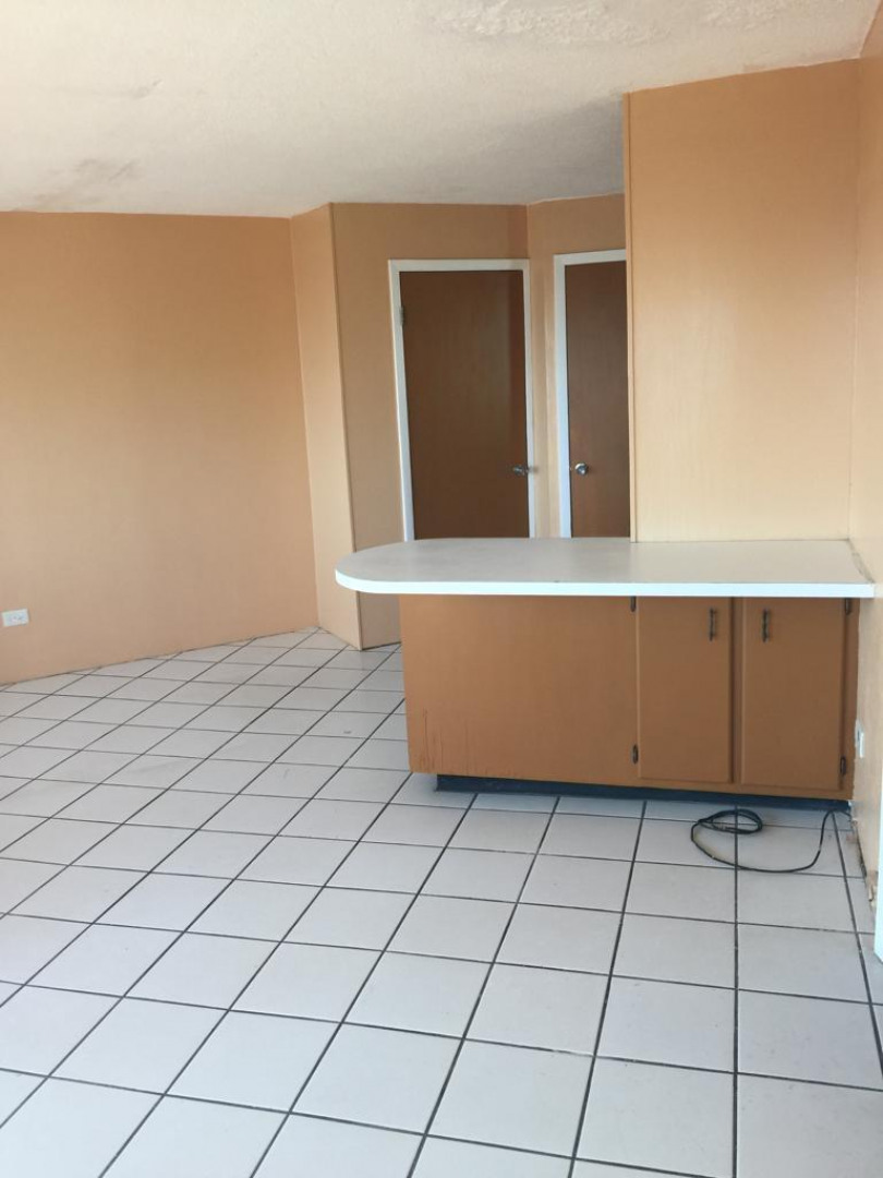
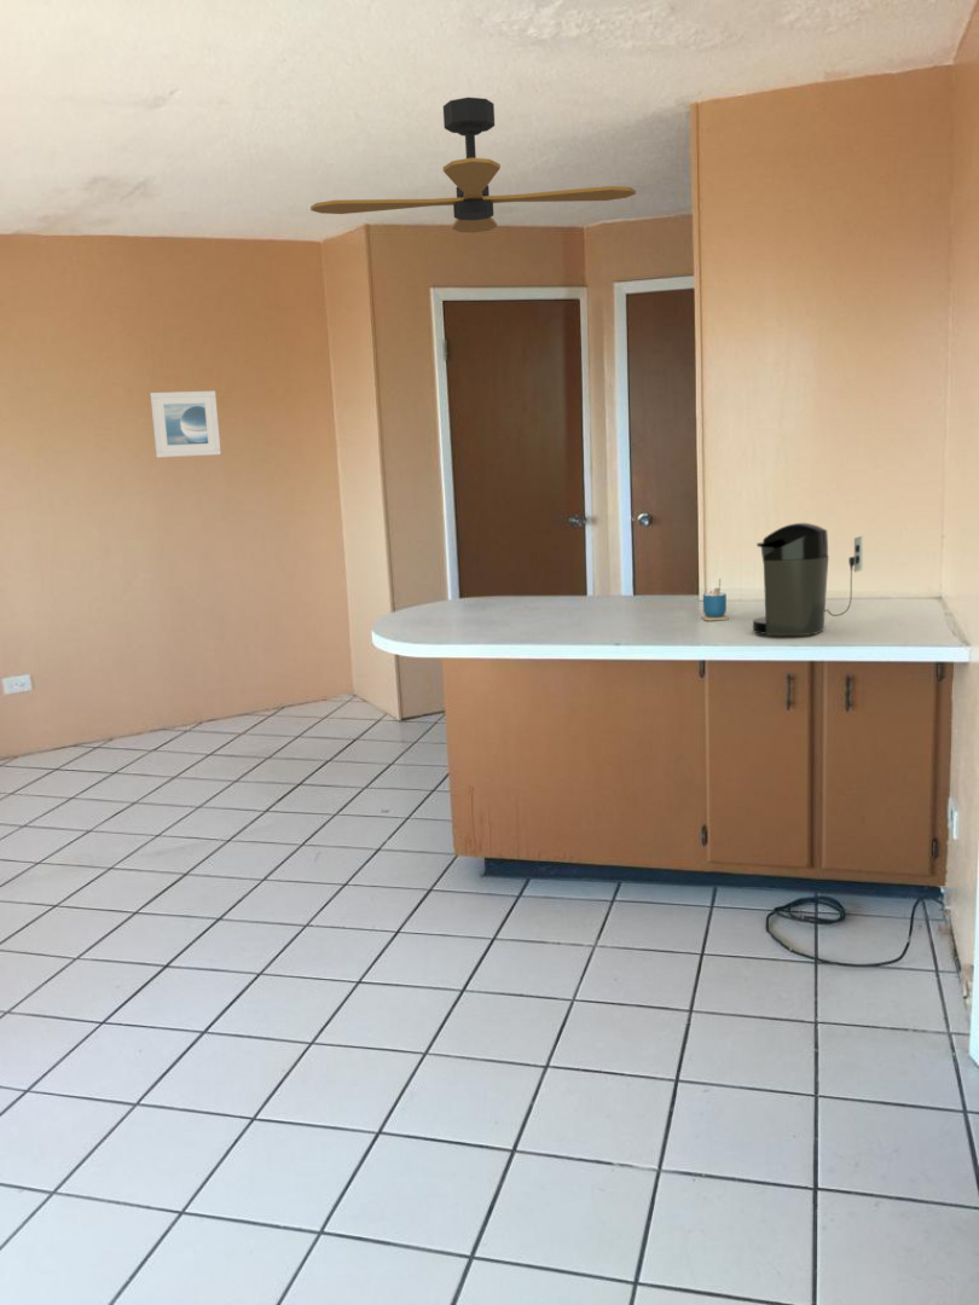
+ ceiling fan [309,97,637,233]
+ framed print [149,390,222,459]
+ cup [700,578,730,621]
+ coffee maker [752,522,864,637]
